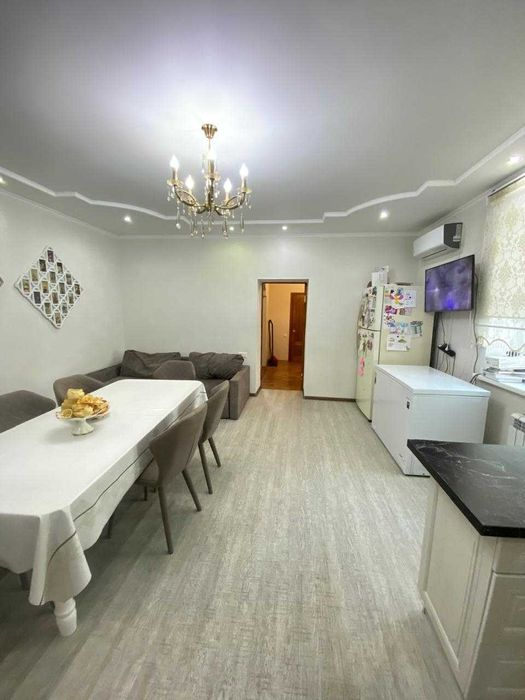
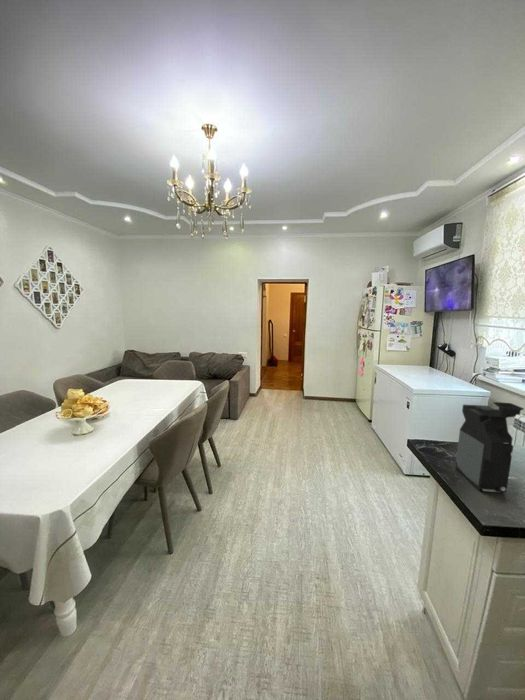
+ coffee maker [455,401,525,494]
